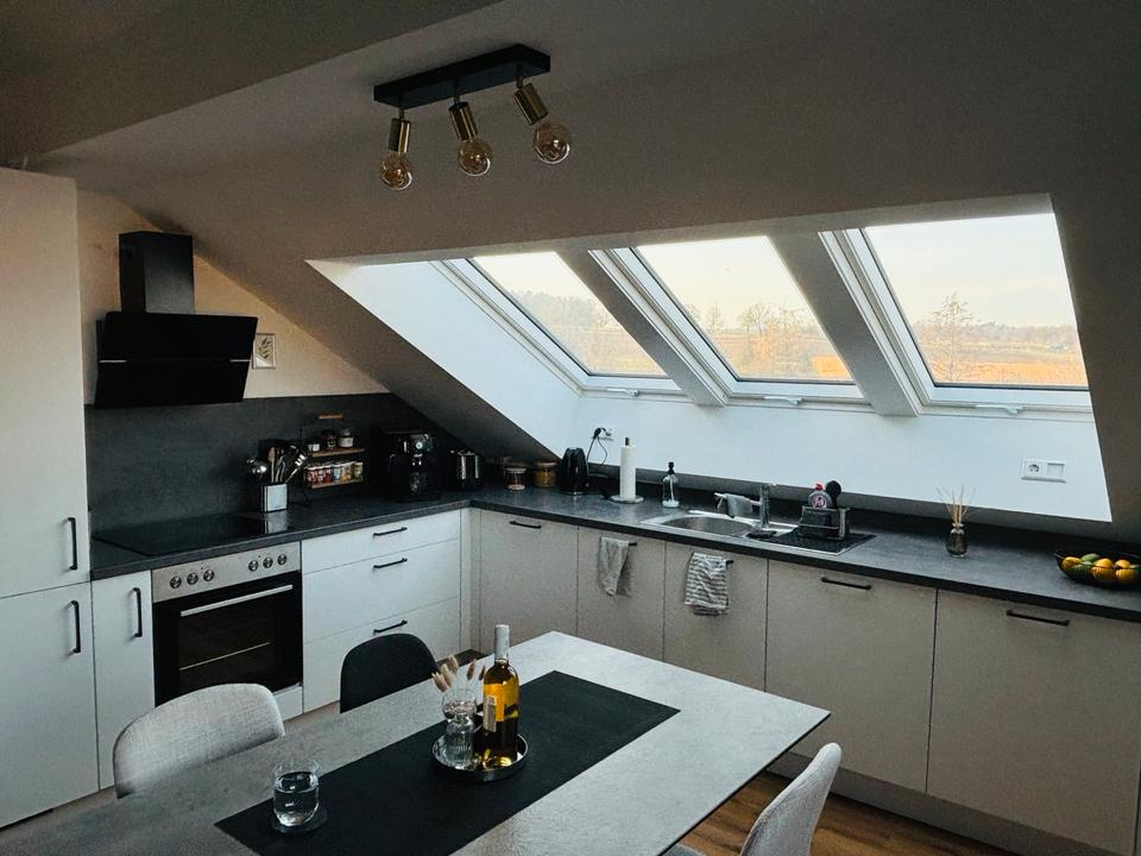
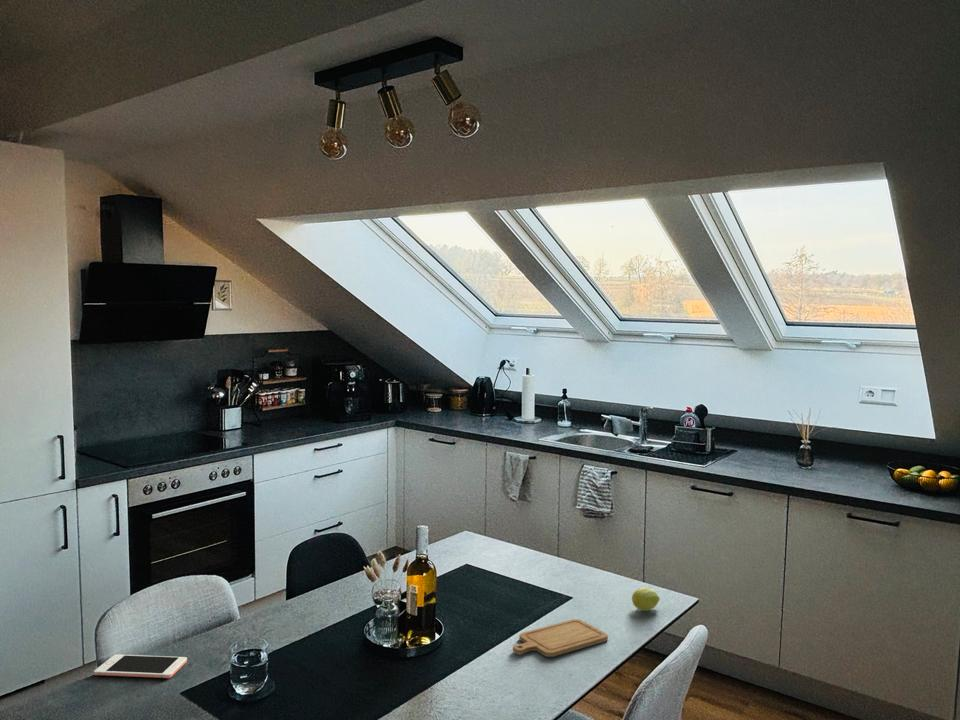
+ fruit [631,586,661,612]
+ chopping board [512,618,609,658]
+ cell phone [93,653,188,679]
